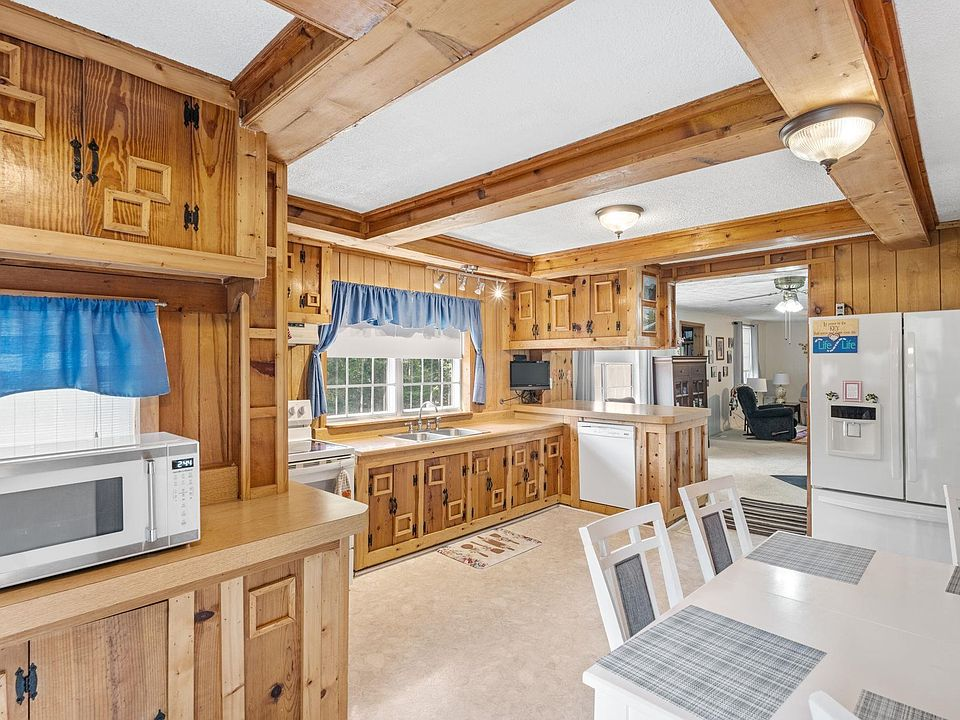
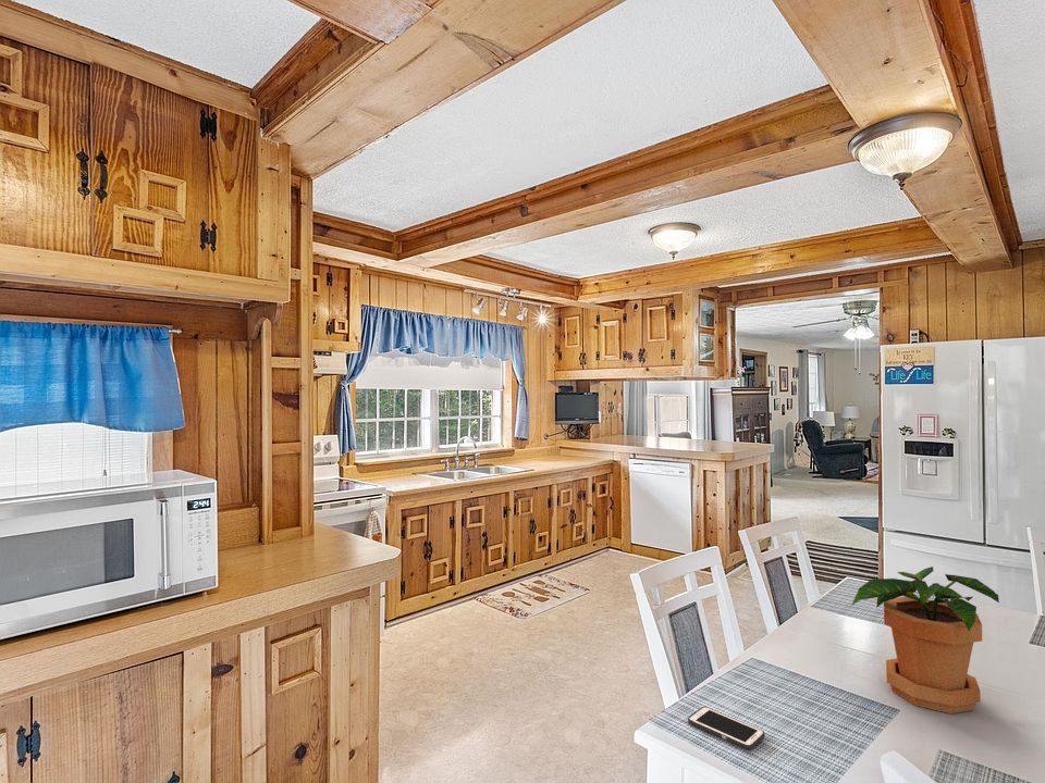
+ cell phone [687,706,766,750]
+ potted plant [850,566,1000,714]
